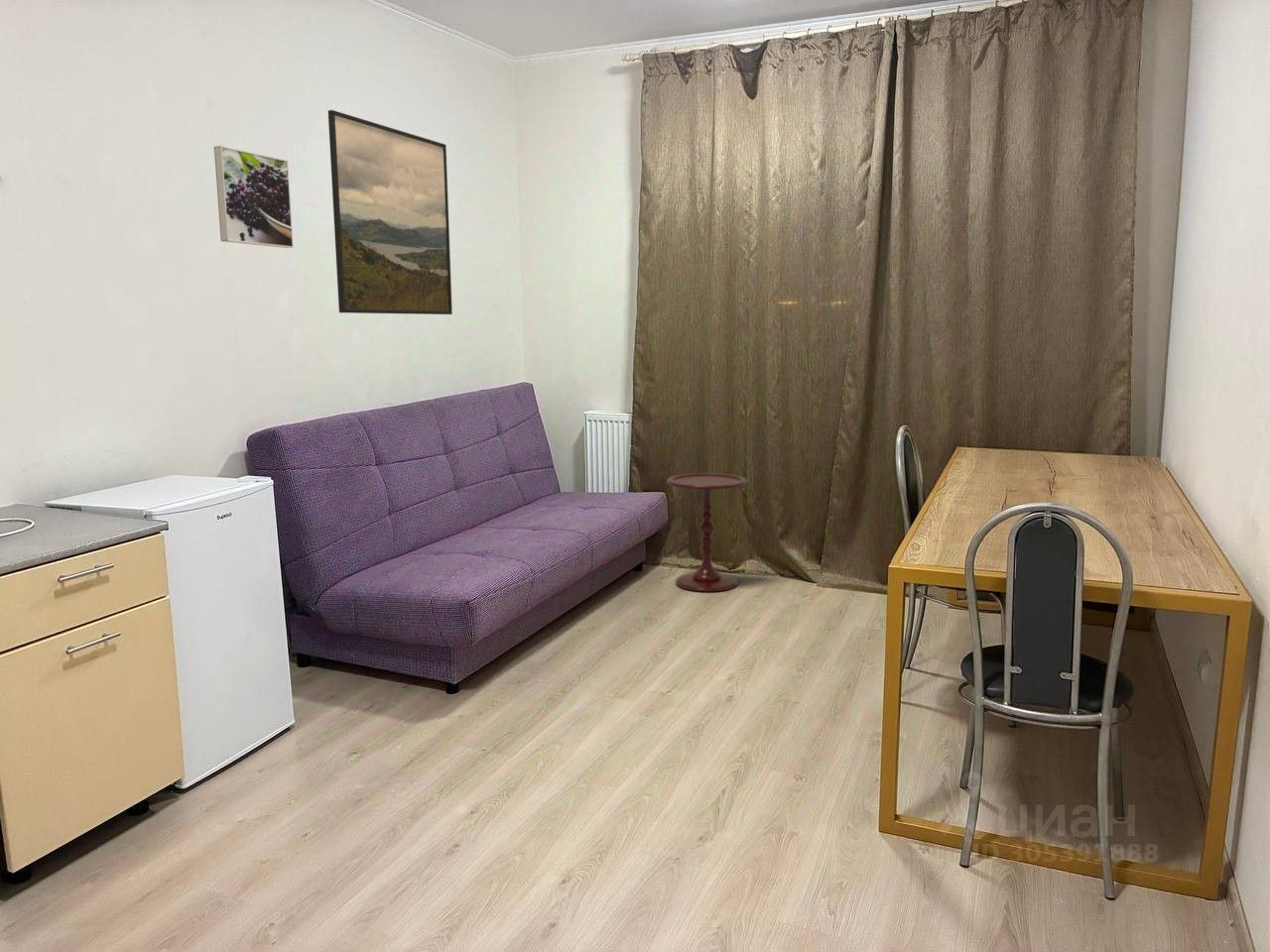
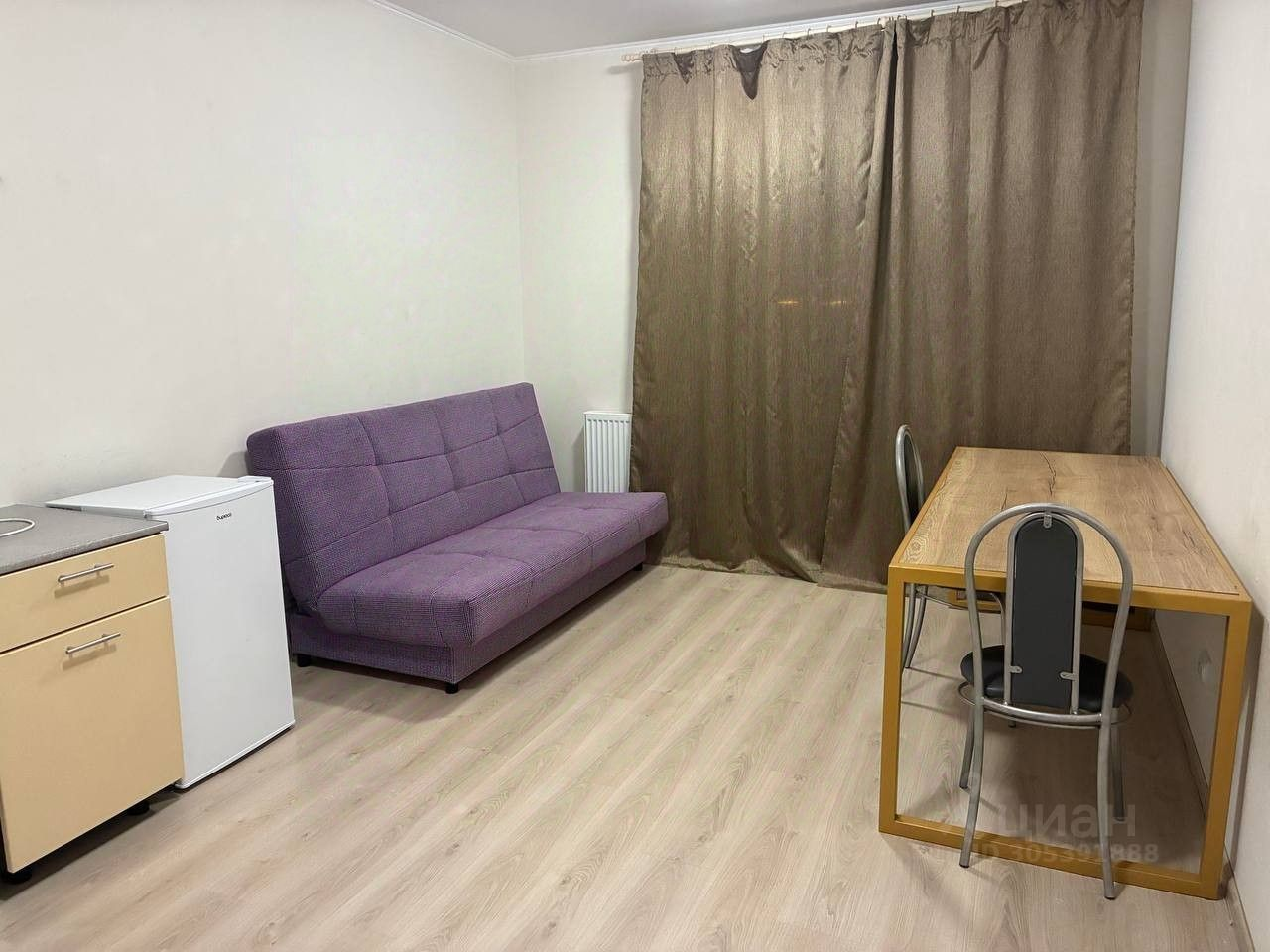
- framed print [327,109,453,315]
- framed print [213,145,295,249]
- side table [666,472,748,593]
